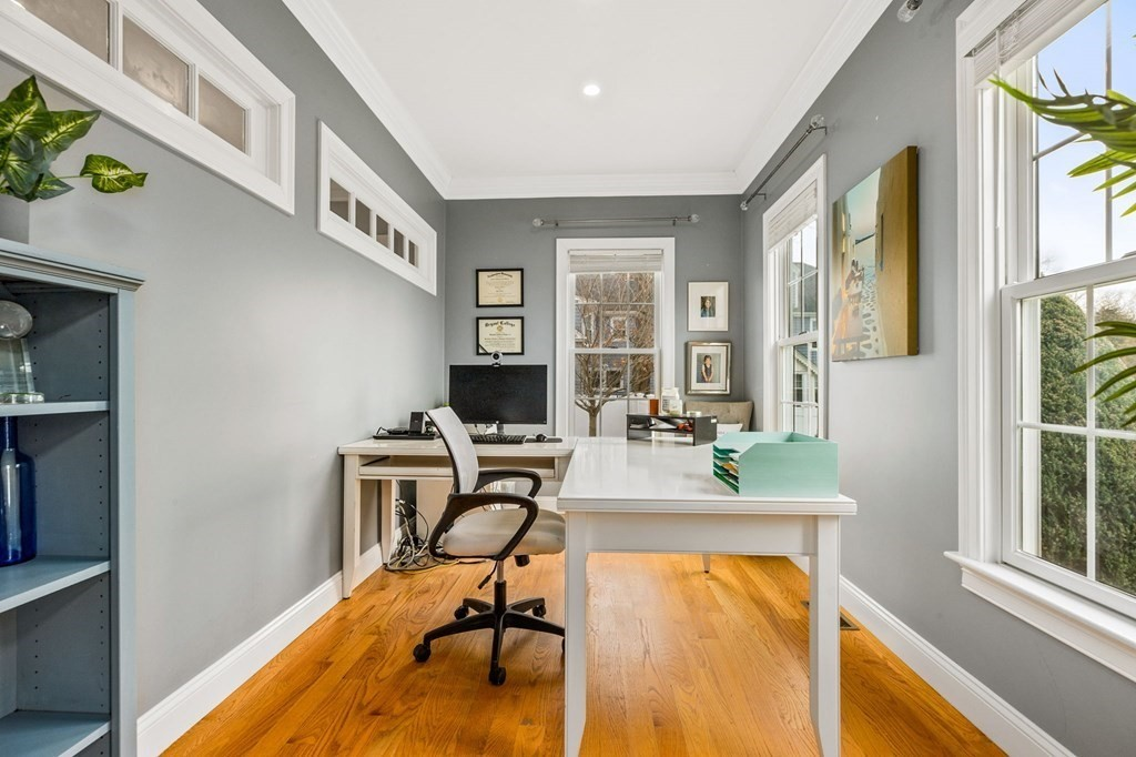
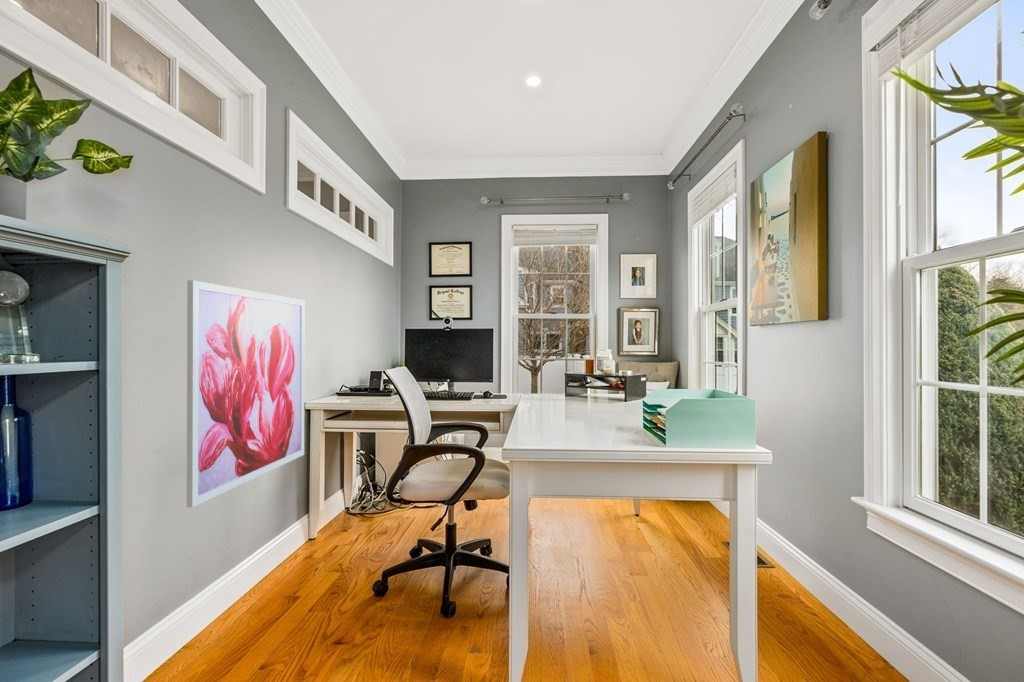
+ wall art [186,279,305,508]
